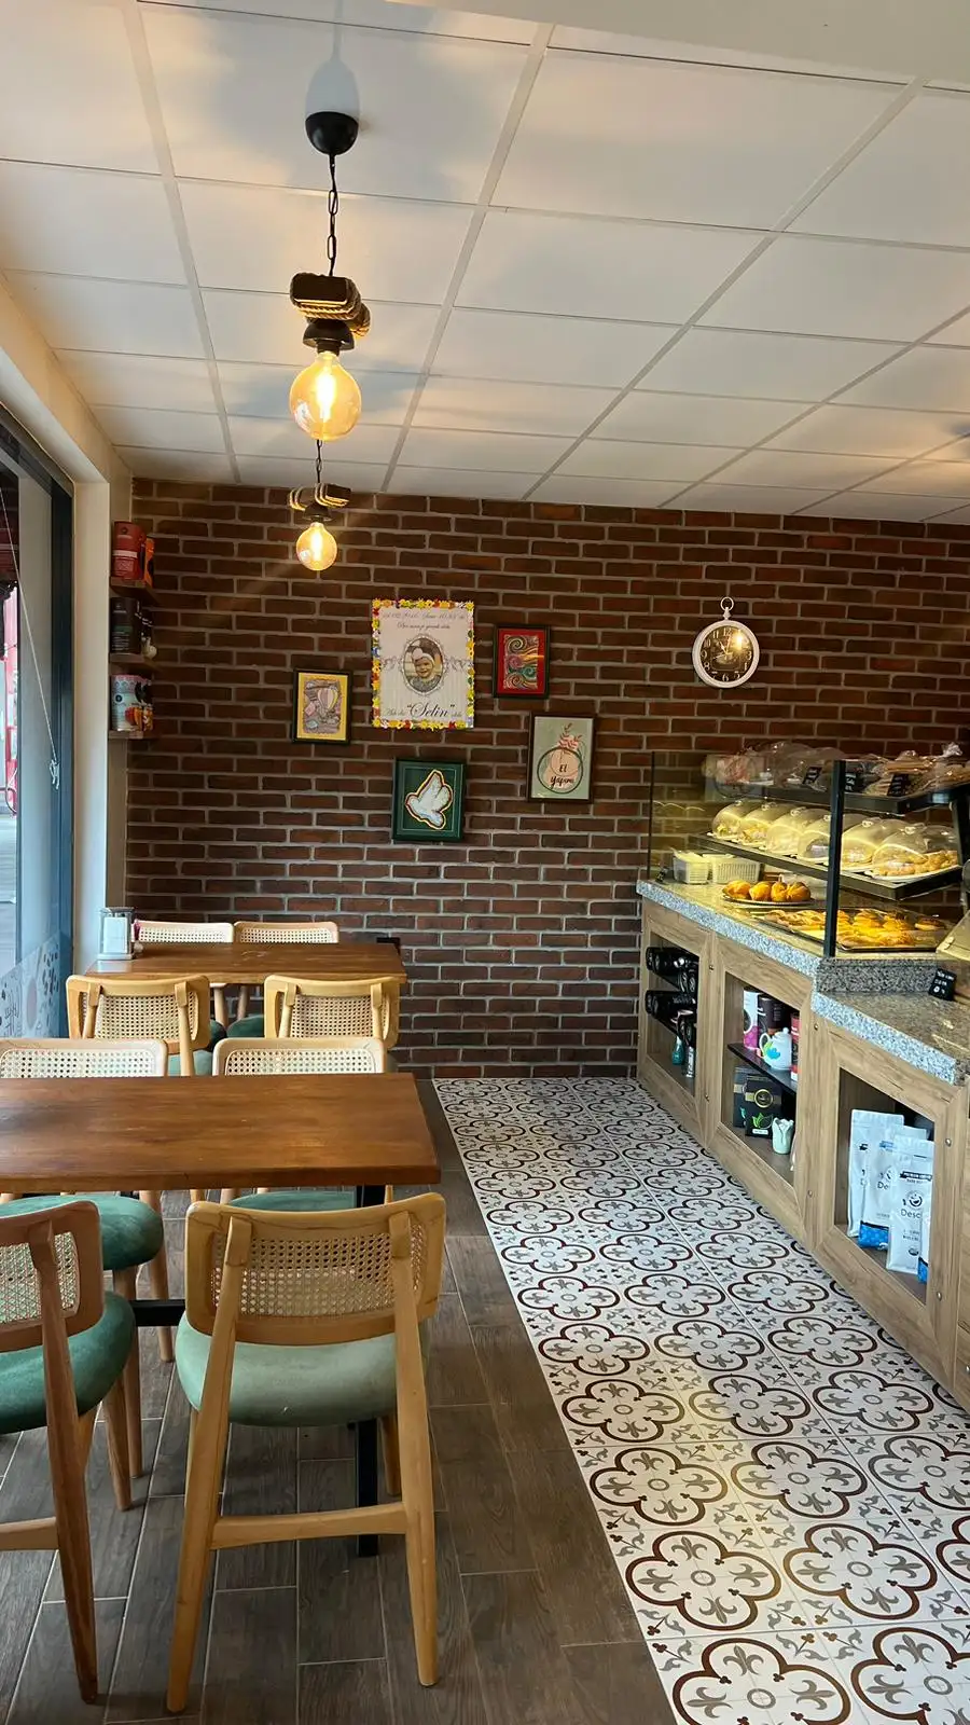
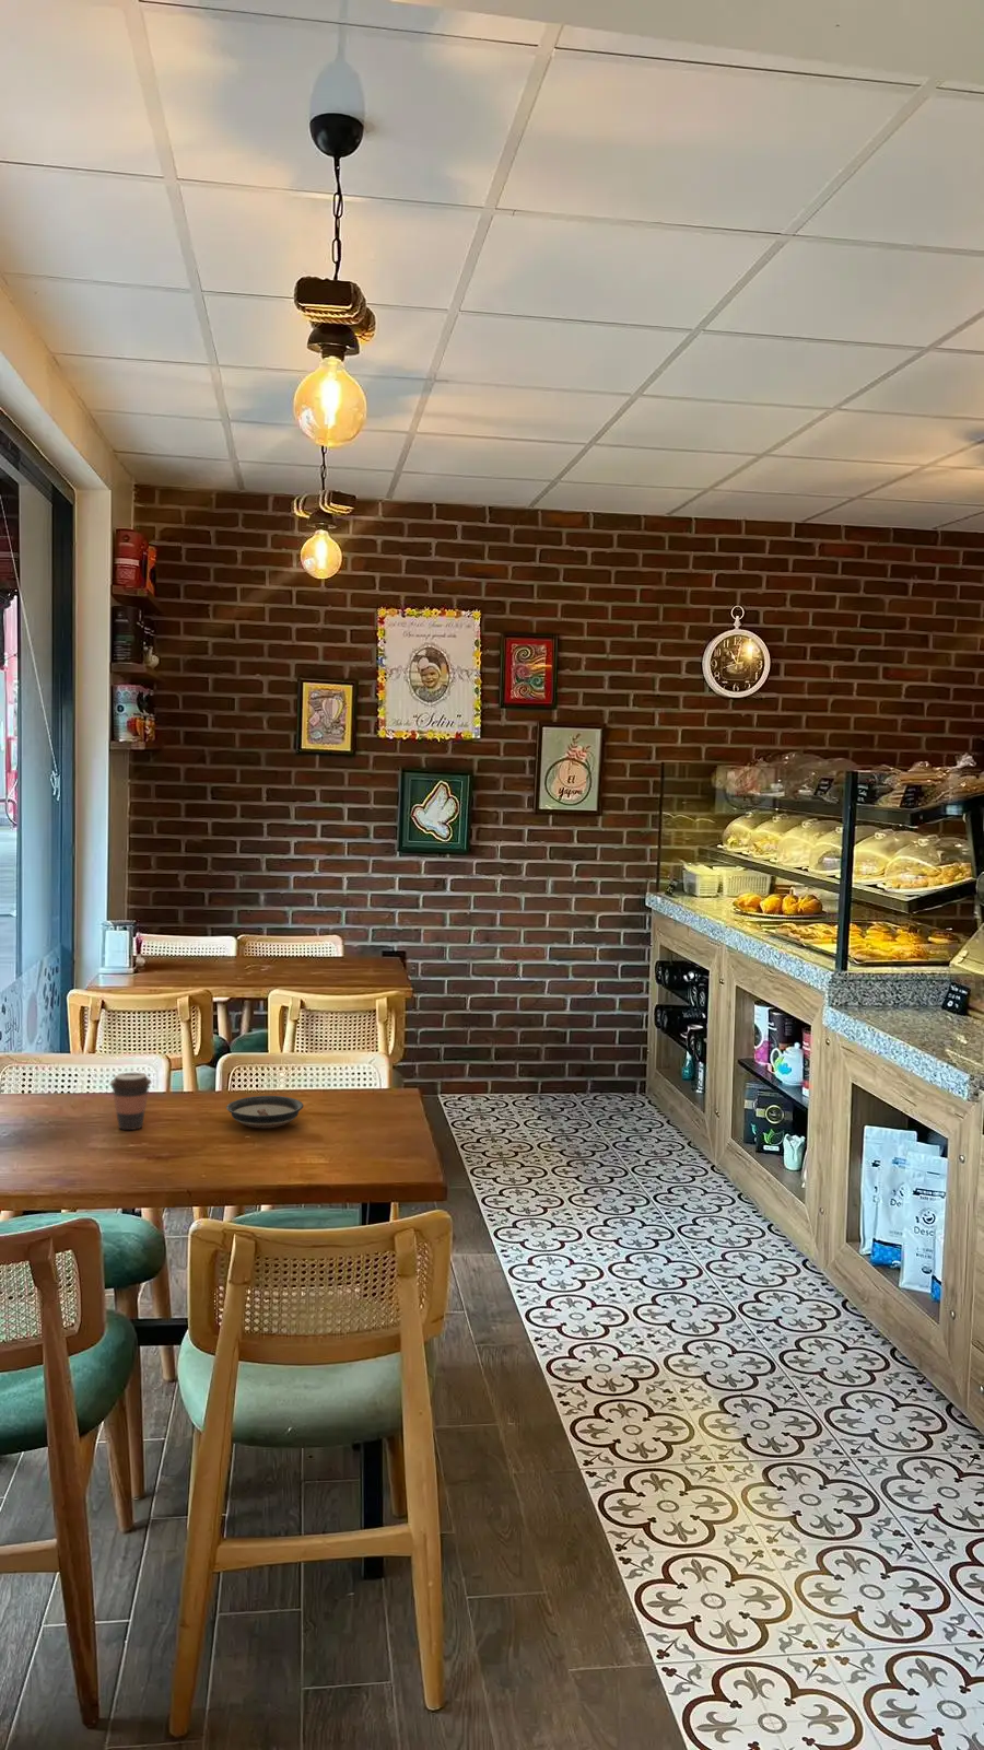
+ saucer [225,1095,304,1129]
+ coffee cup [108,1072,153,1131]
